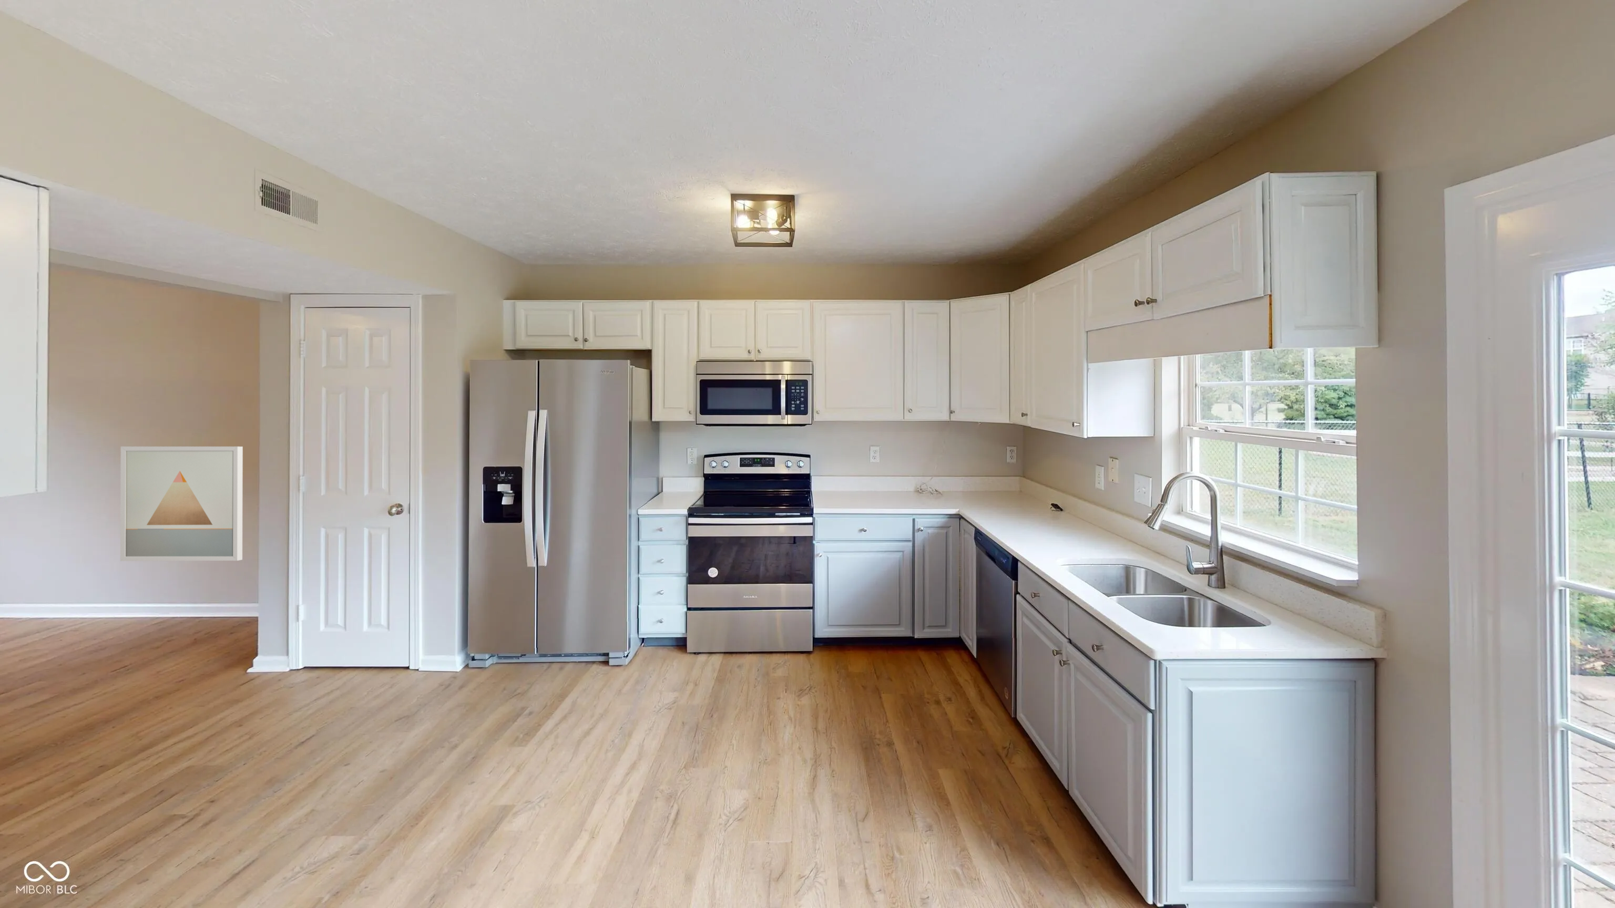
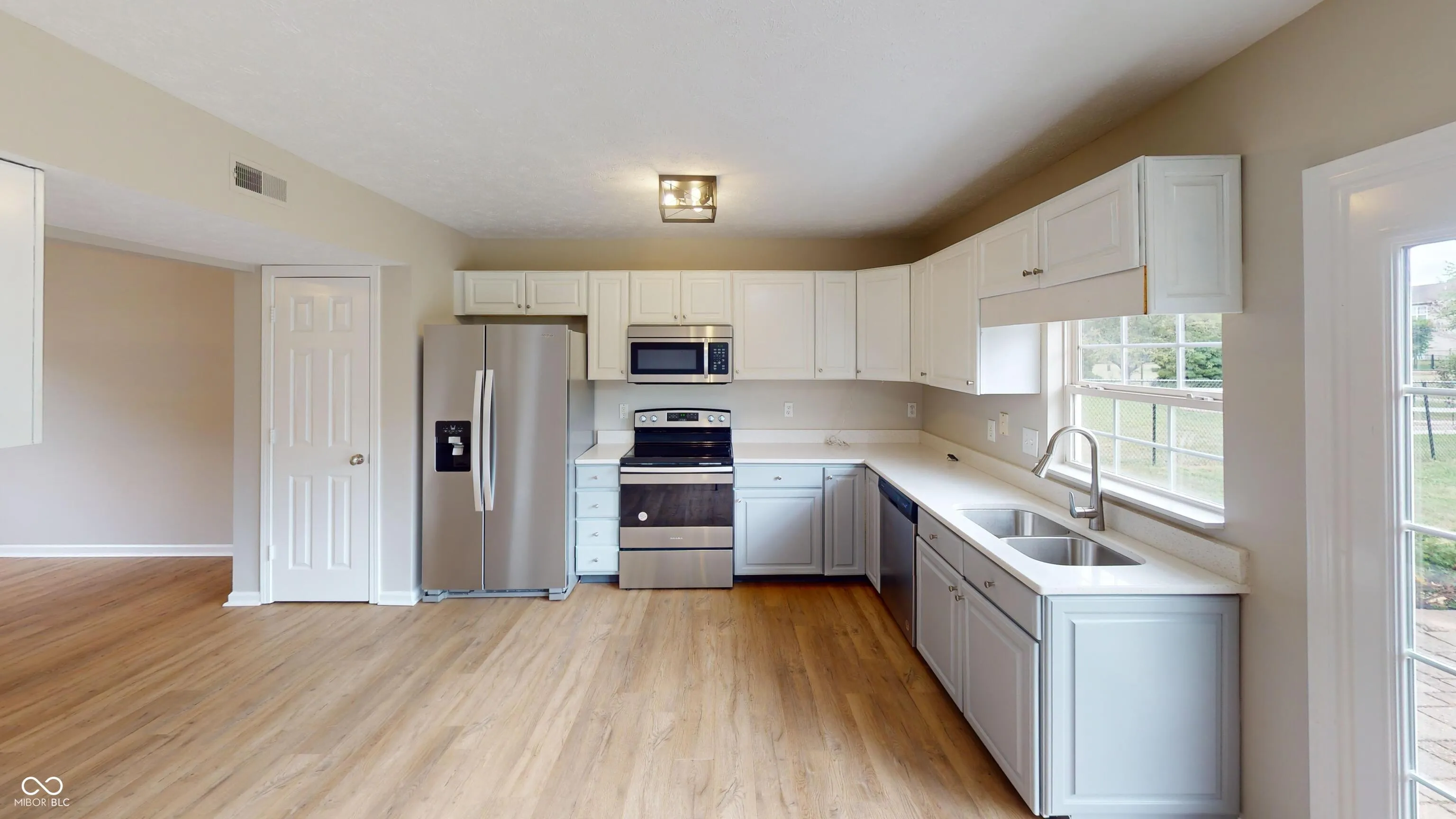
- wall art [120,446,243,562]
